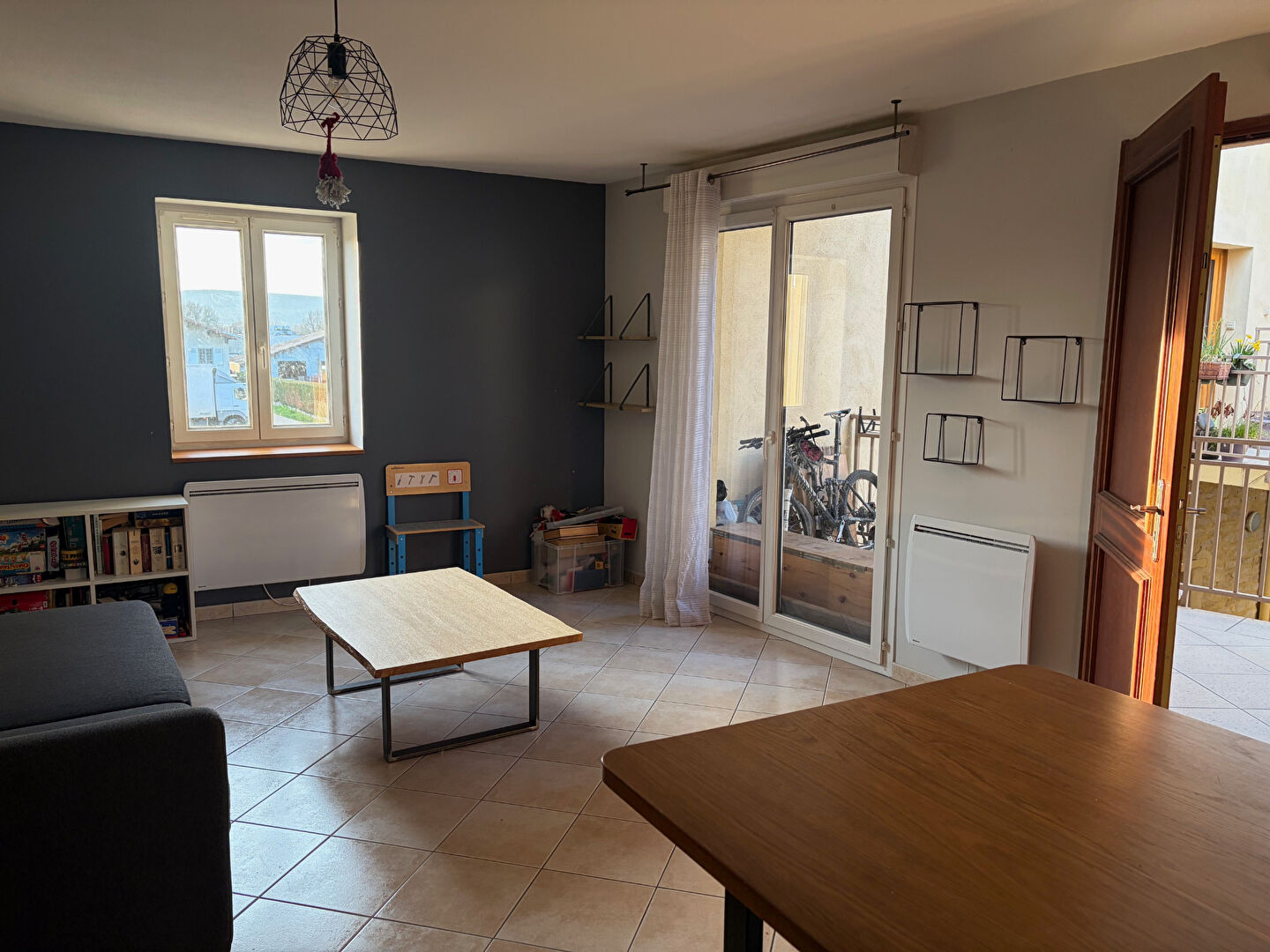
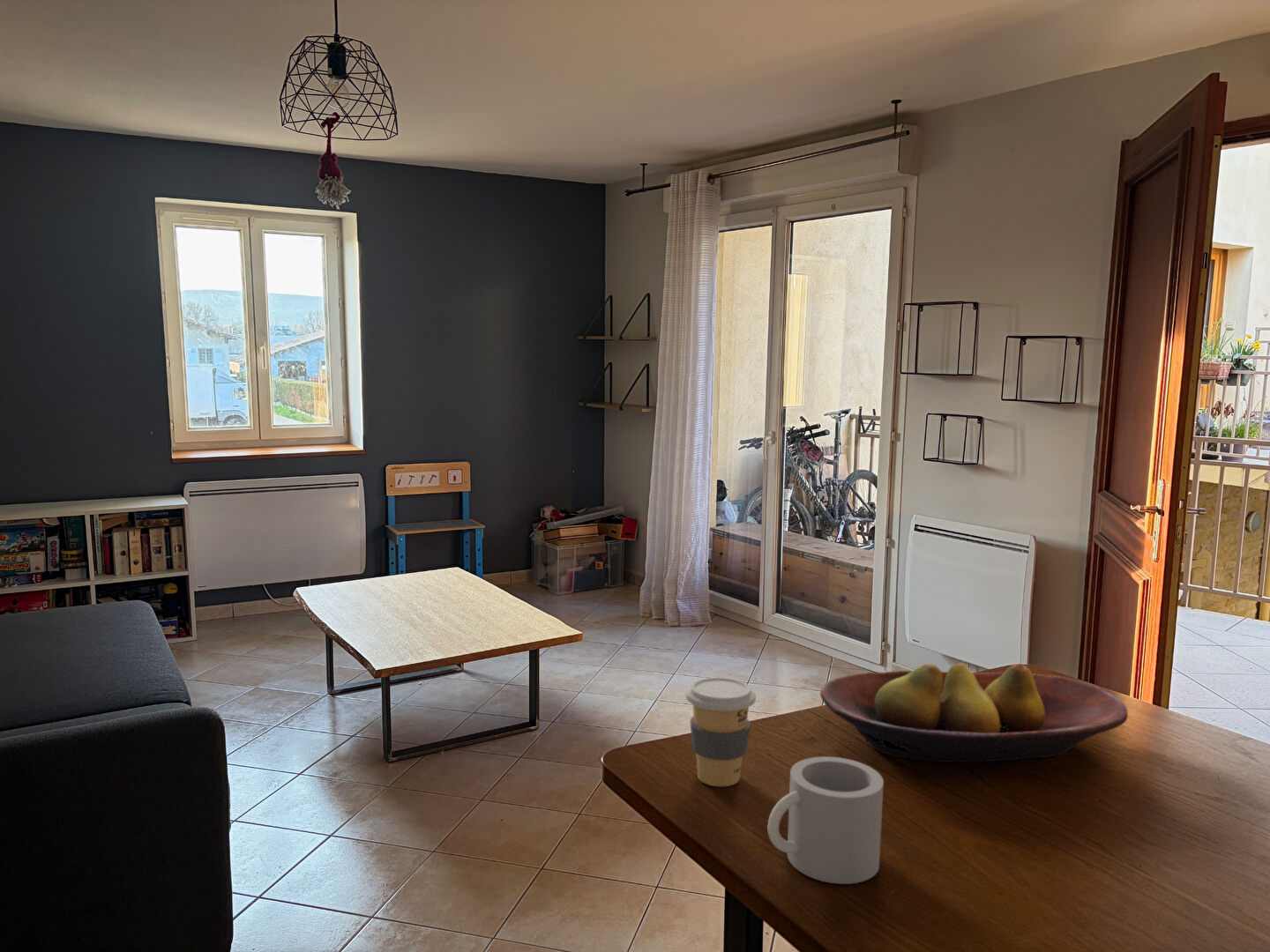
+ coffee cup [684,676,757,787]
+ fruit bowl [819,662,1129,763]
+ mug [766,755,885,885]
